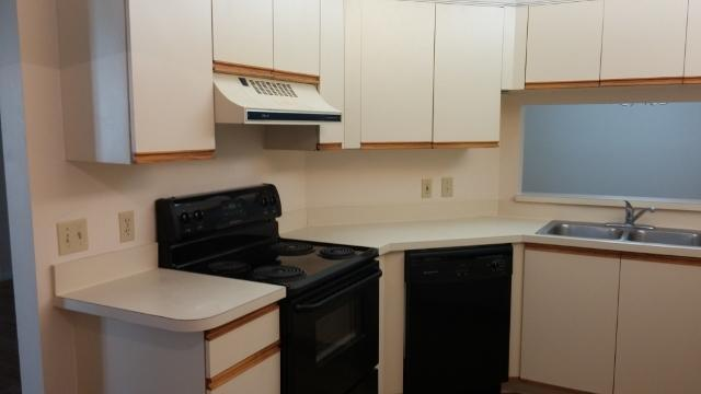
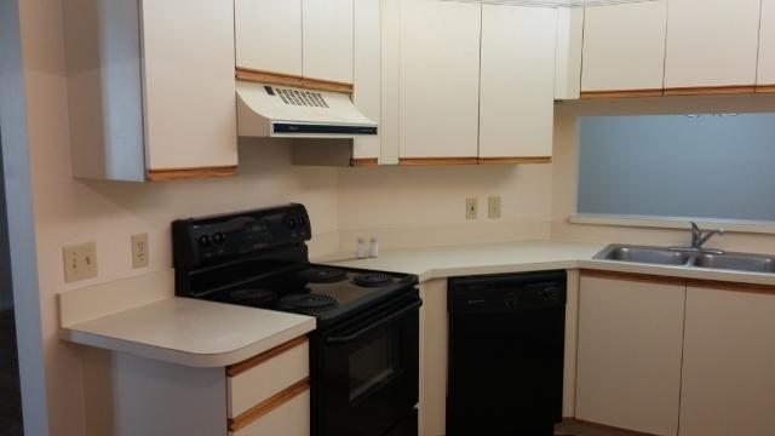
+ salt and pepper shaker [356,236,379,259]
